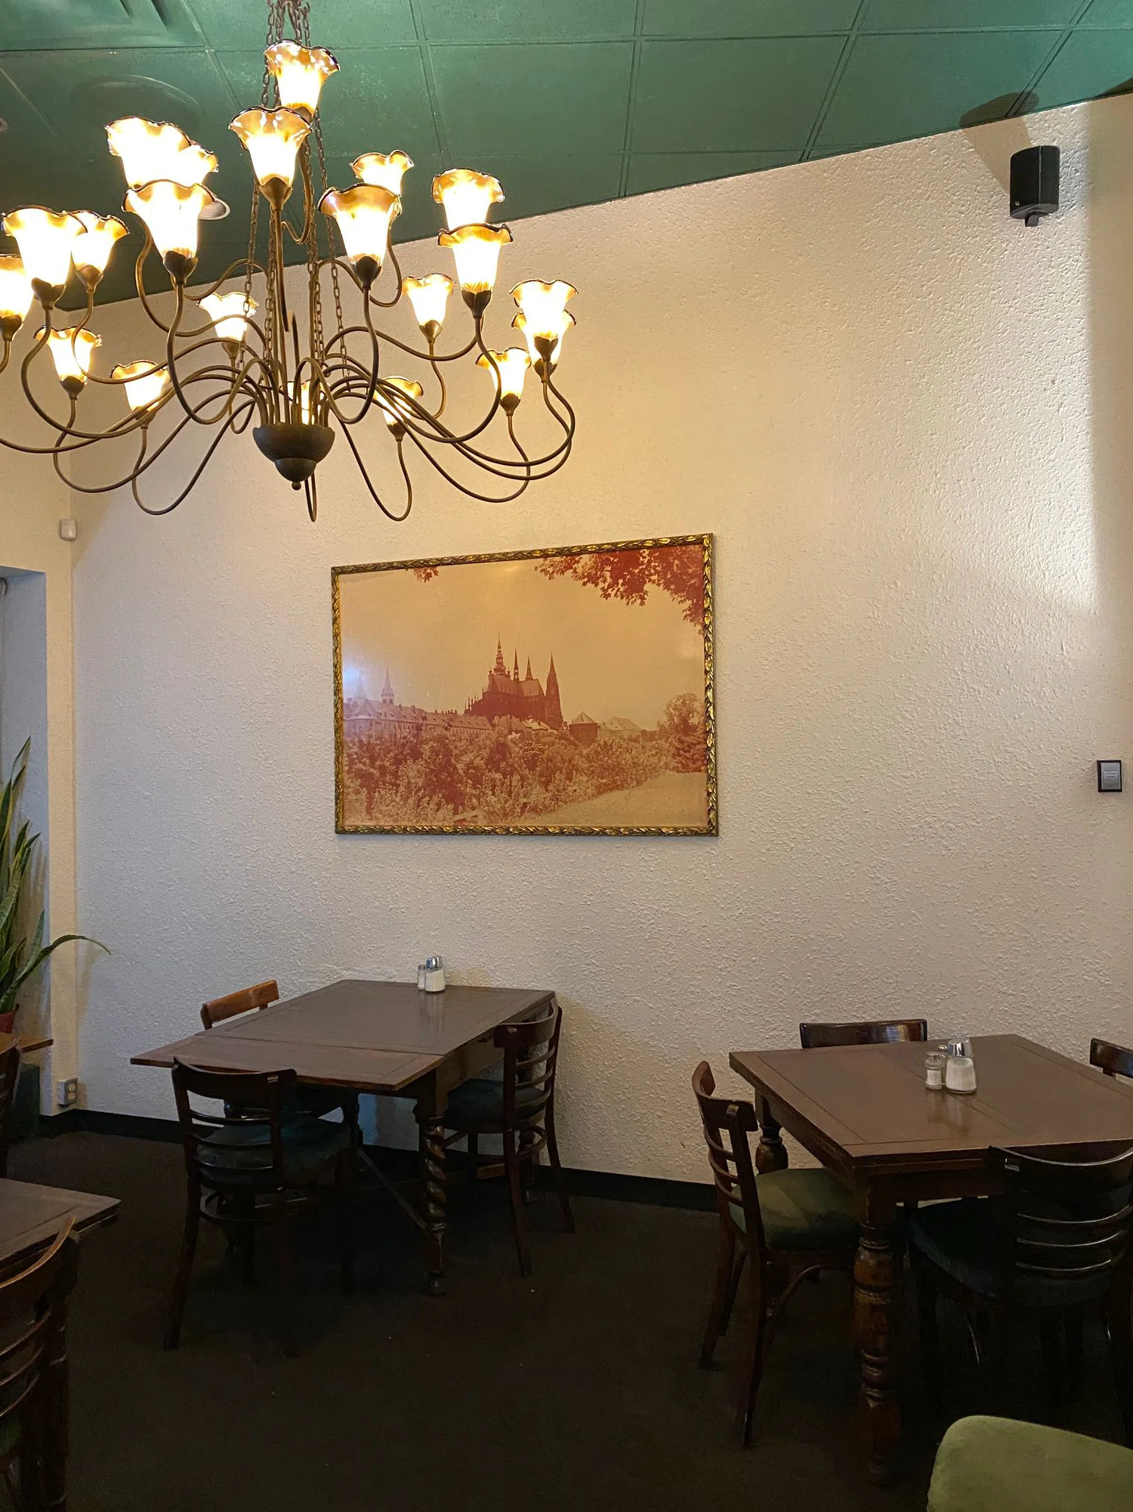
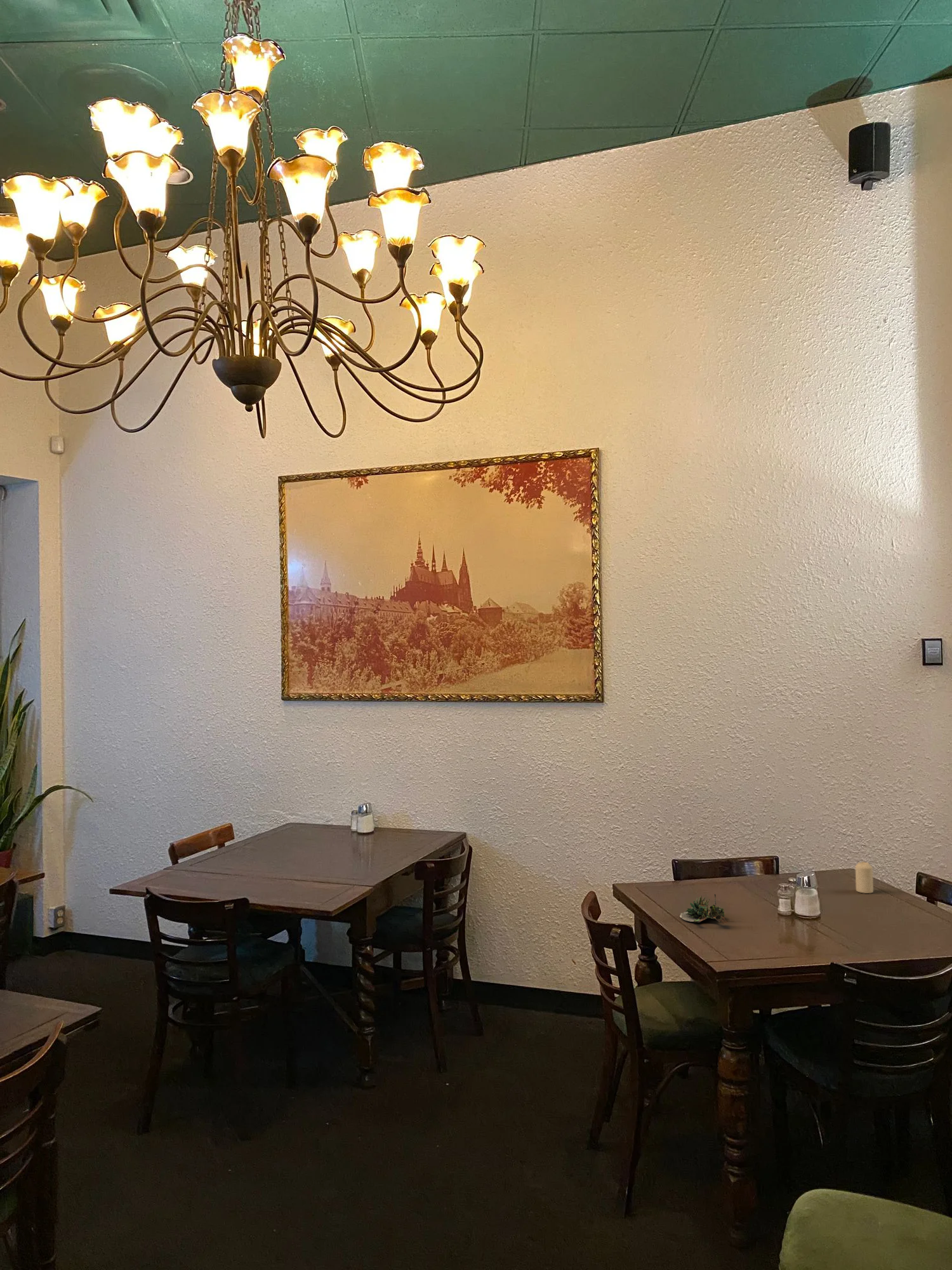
+ succulent plant [679,893,729,924]
+ candle [855,861,874,894]
